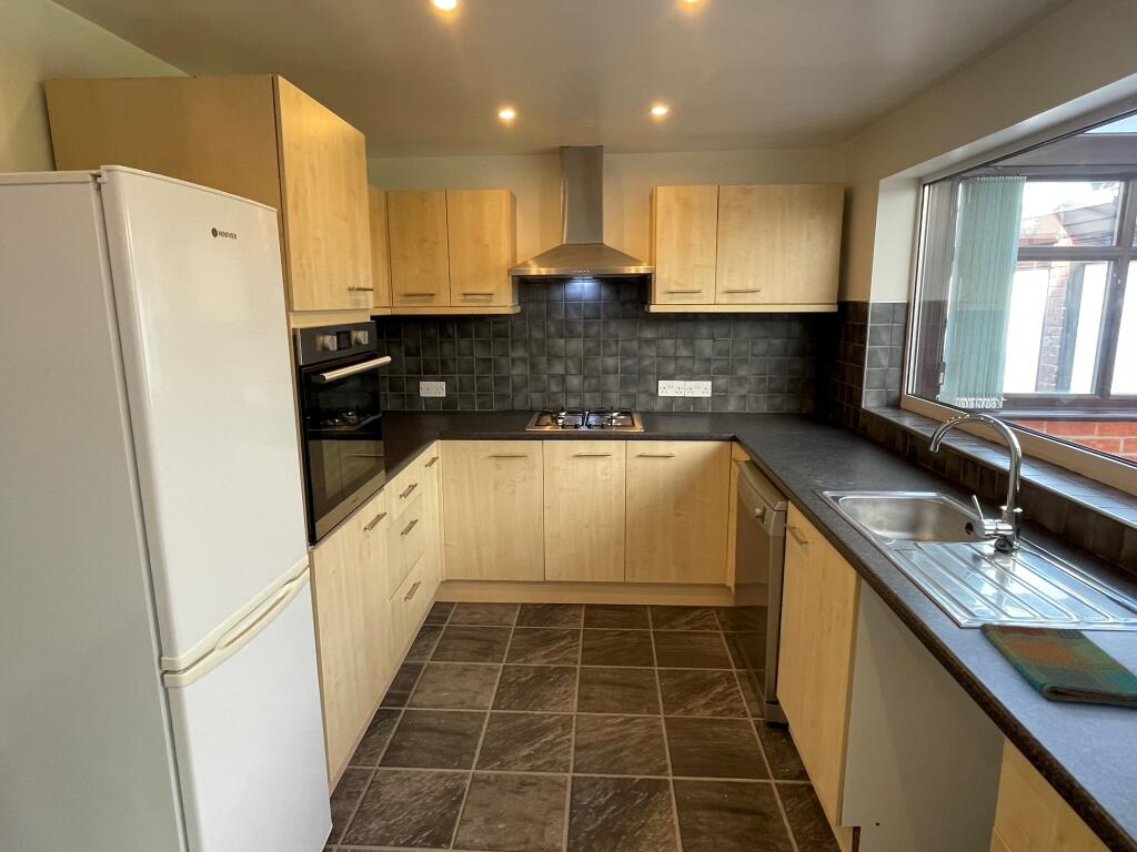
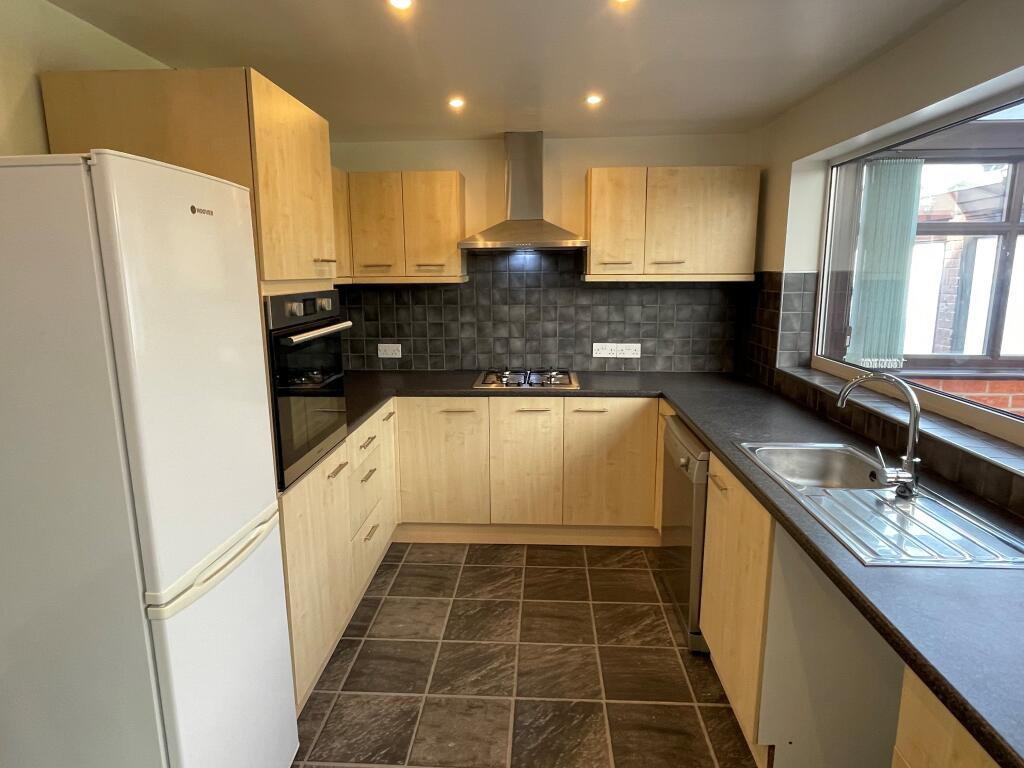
- dish towel [978,621,1137,708]
